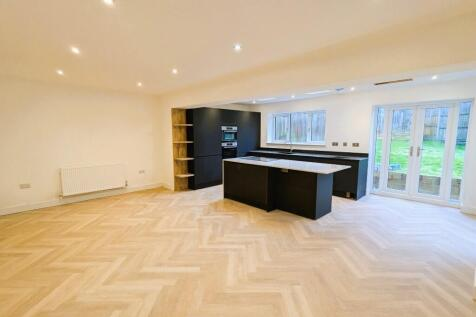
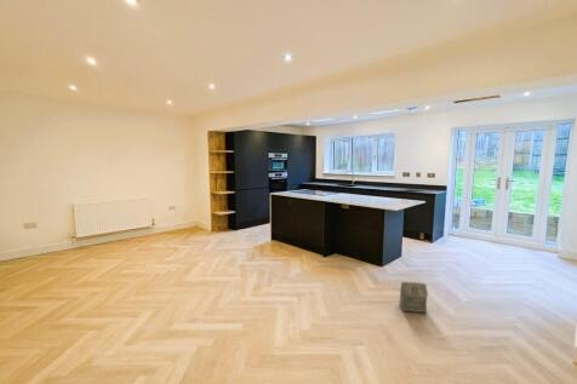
+ bag [399,280,429,314]
